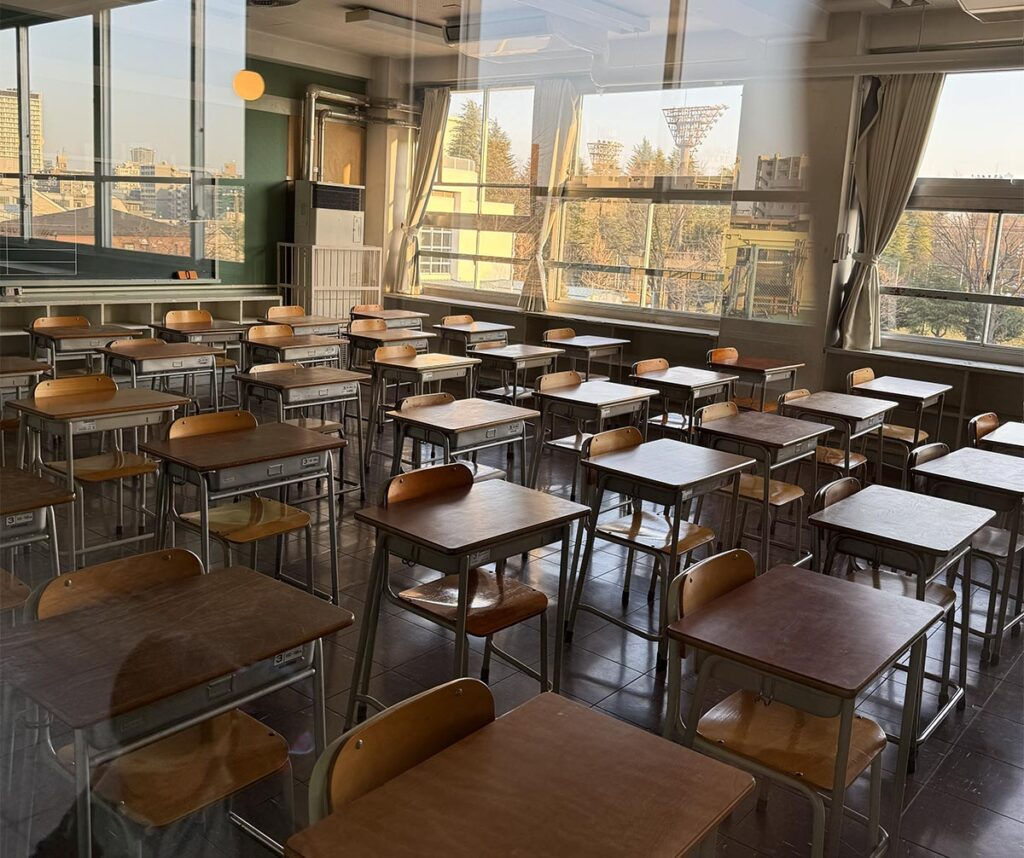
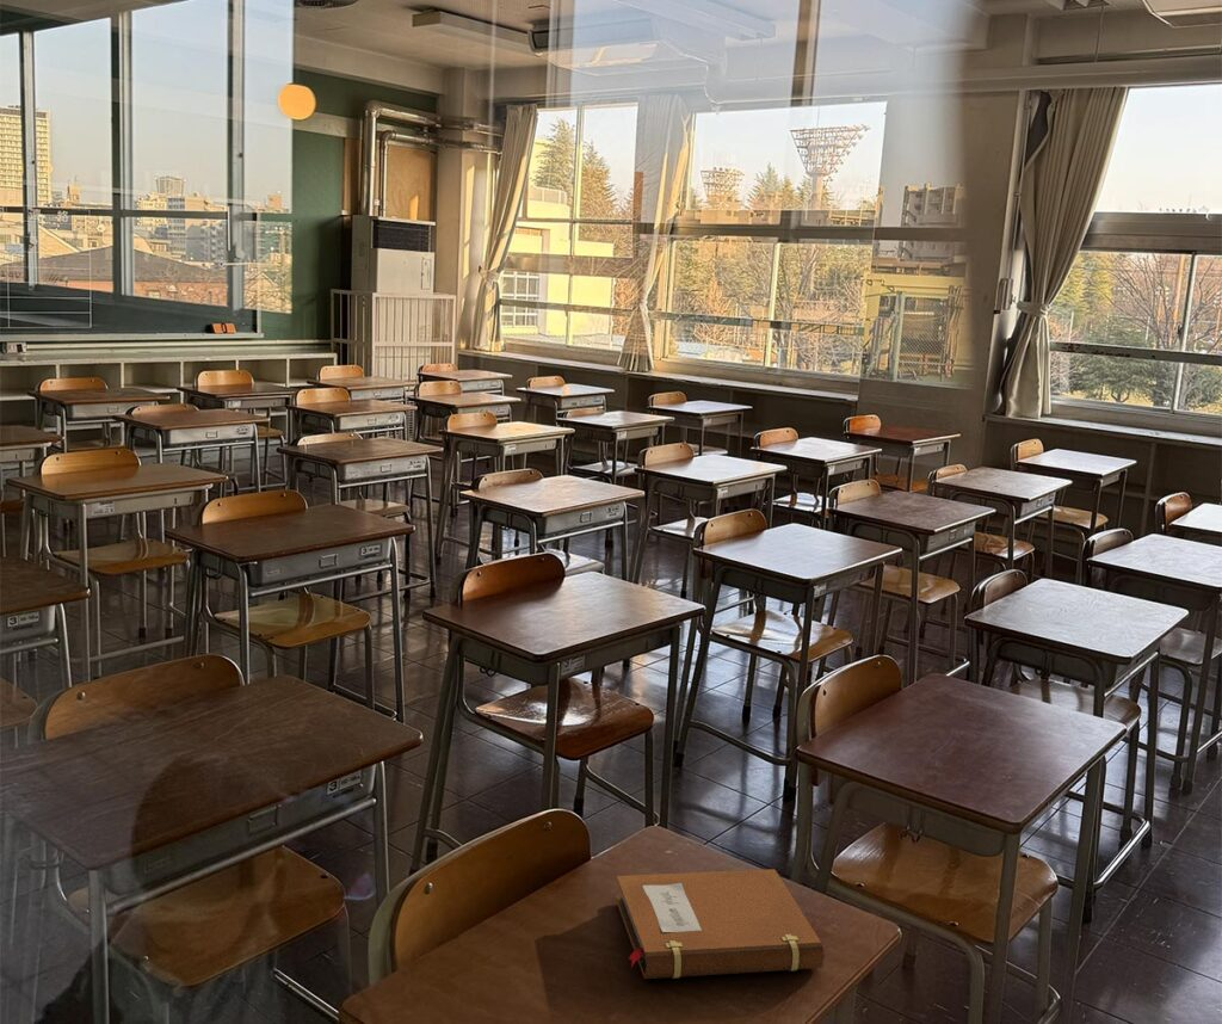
+ notebook [615,868,825,980]
